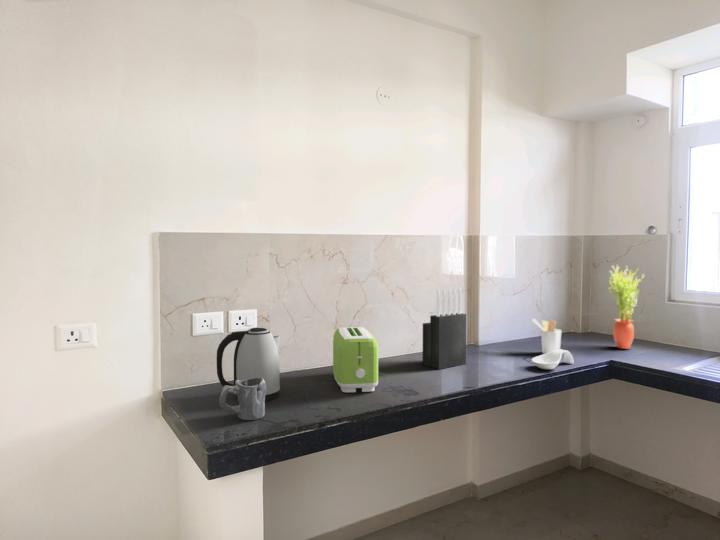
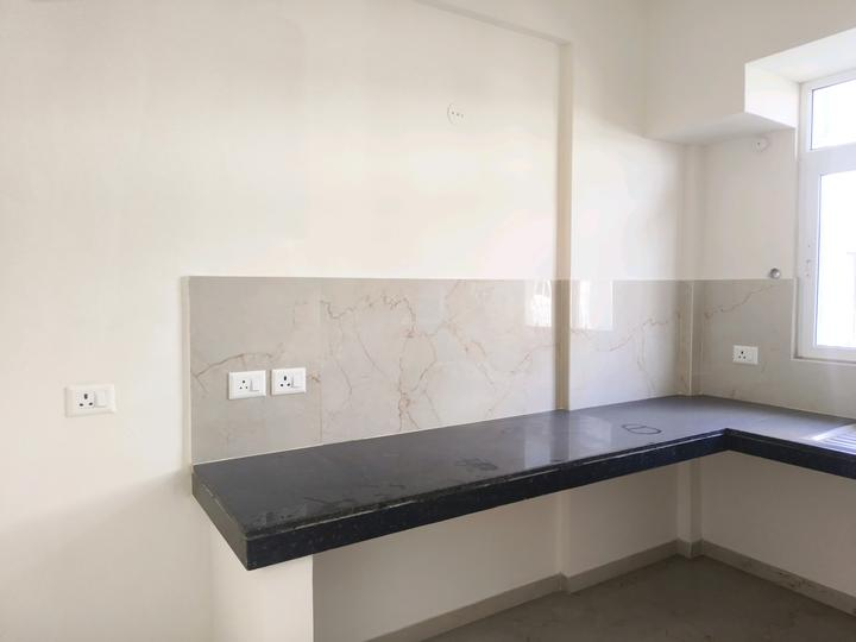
- utensil holder [531,318,563,354]
- potted plant [607,263,646,350]
- knife block [422,288,467,370]
- toaster [332,326,379,393]
- spoon rest [531,348,575,370]
- kettle [216,327,281,402]
- mug [218,377,266,421]
